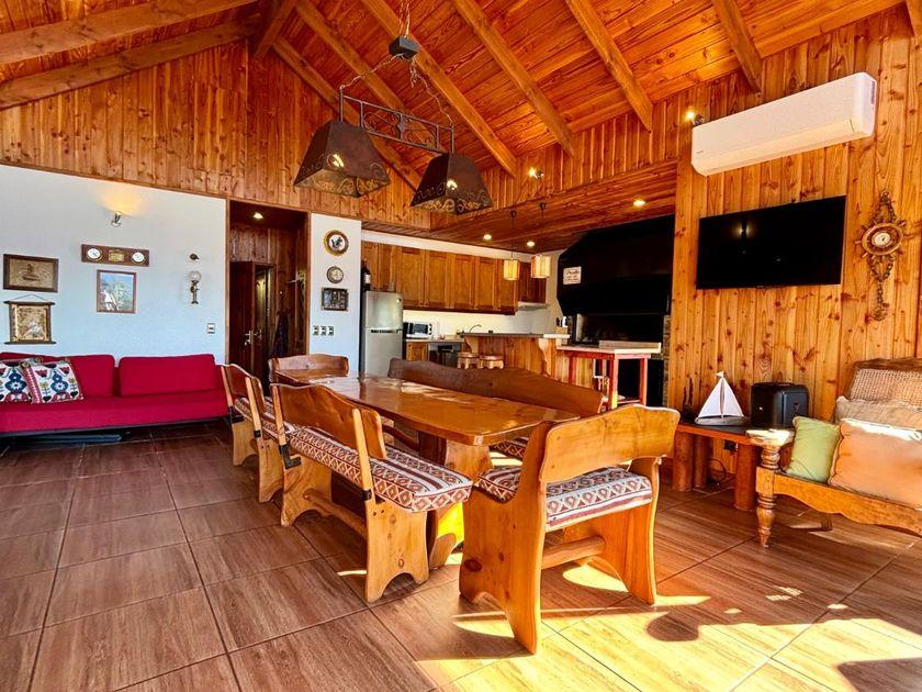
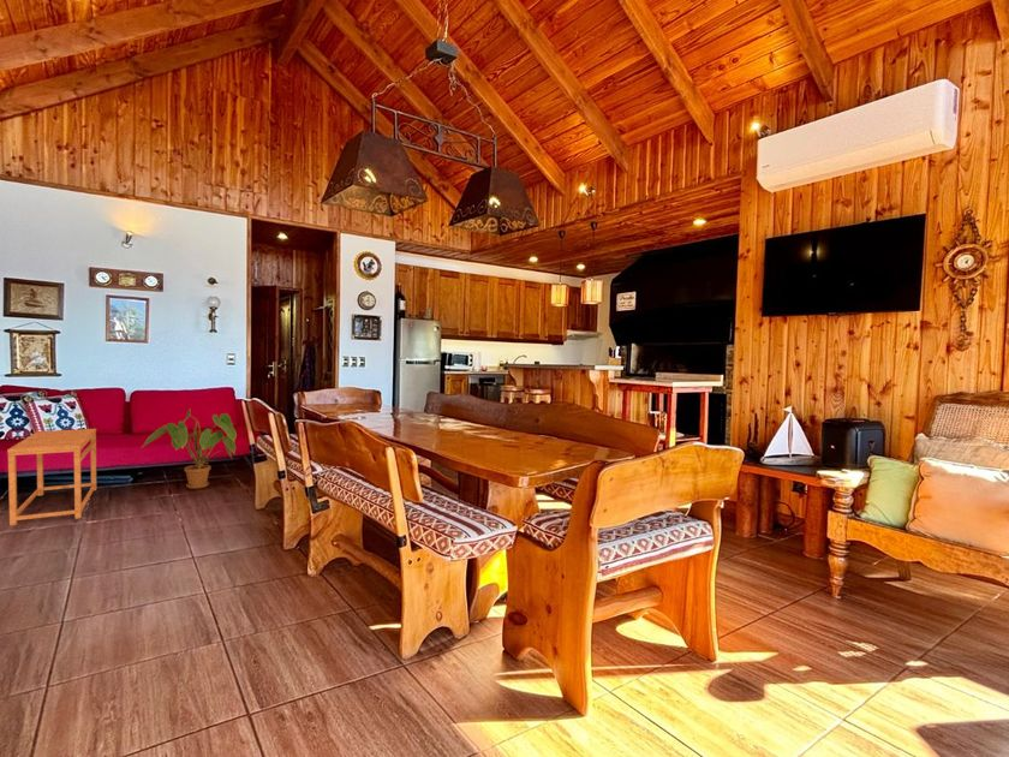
+ house plant [141,407,238,490]
+ side table [6,428,97,526]
